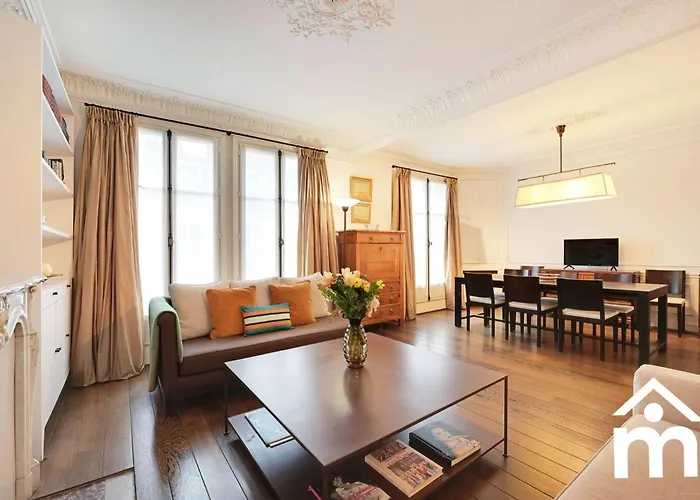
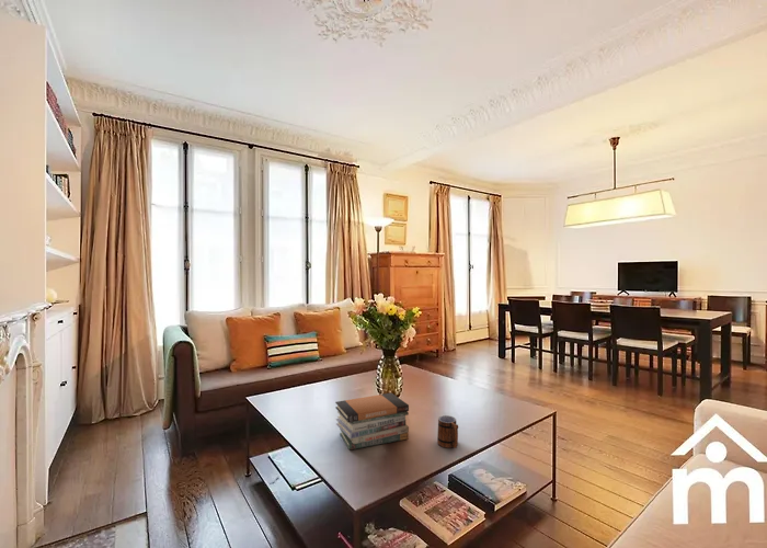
+ mug [436,414,459,449]
+ book stack [334,392,410,450]
